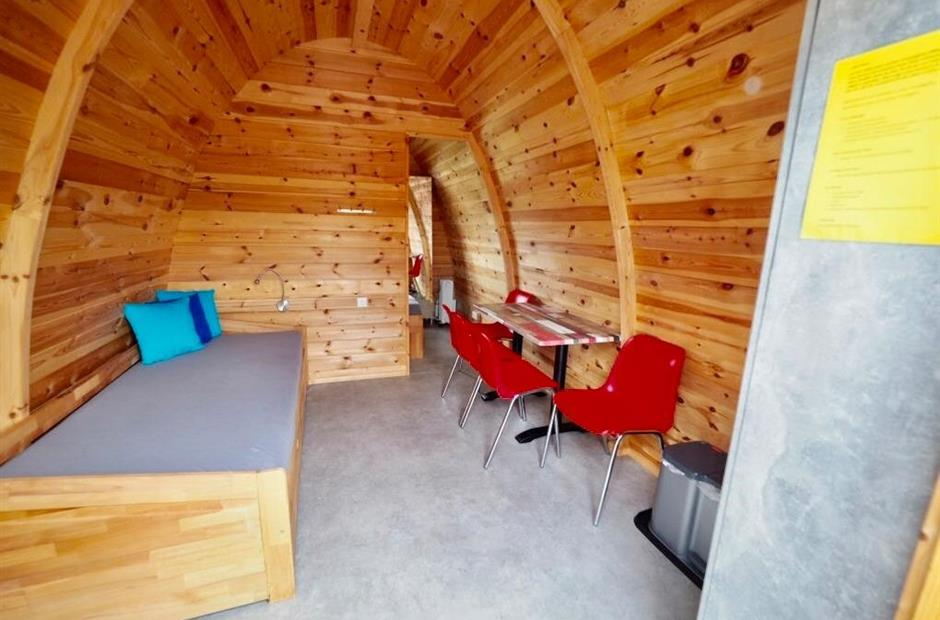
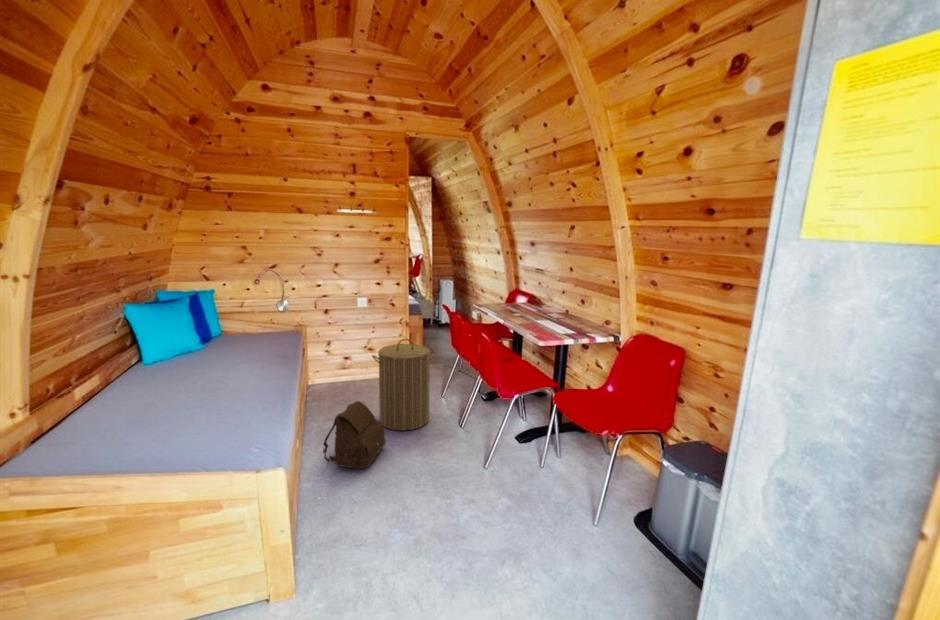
+ satchel [322,400,387,470]
+ laundry hamper [371,338,437,432]
